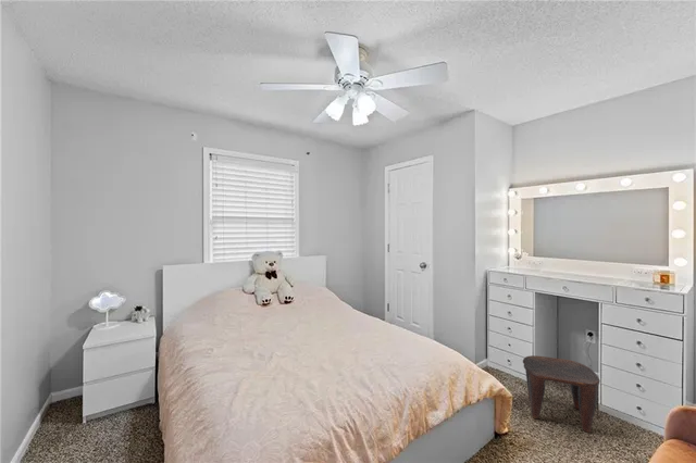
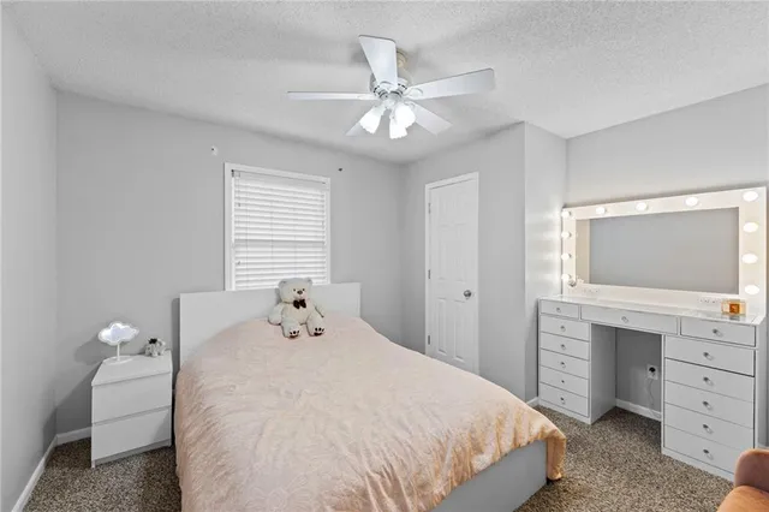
- stool [522,354,600,434]
